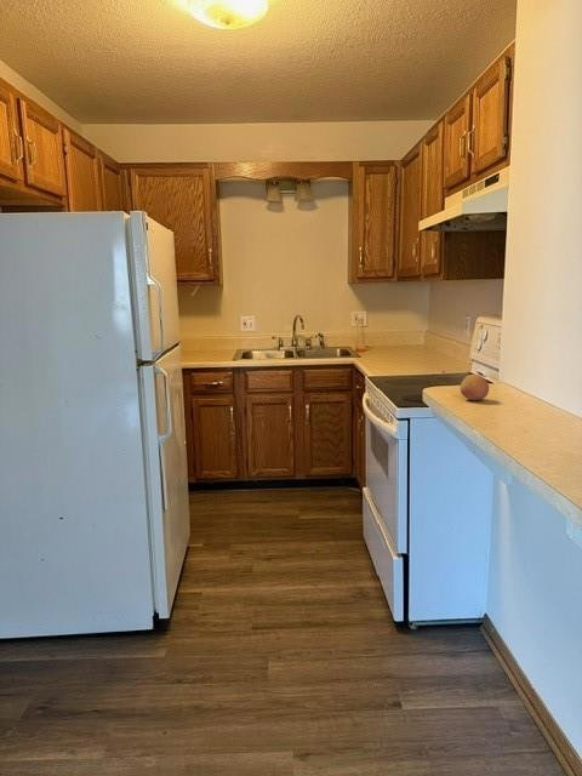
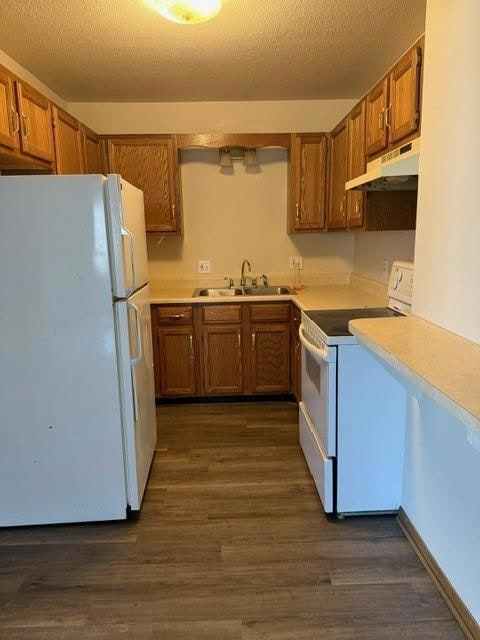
- fruit [460,373,490,401]
